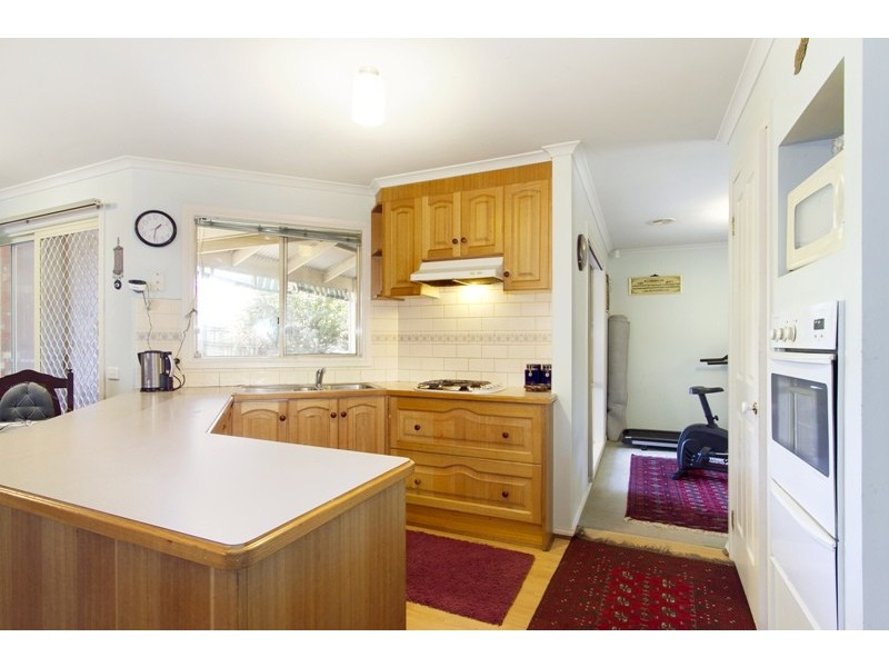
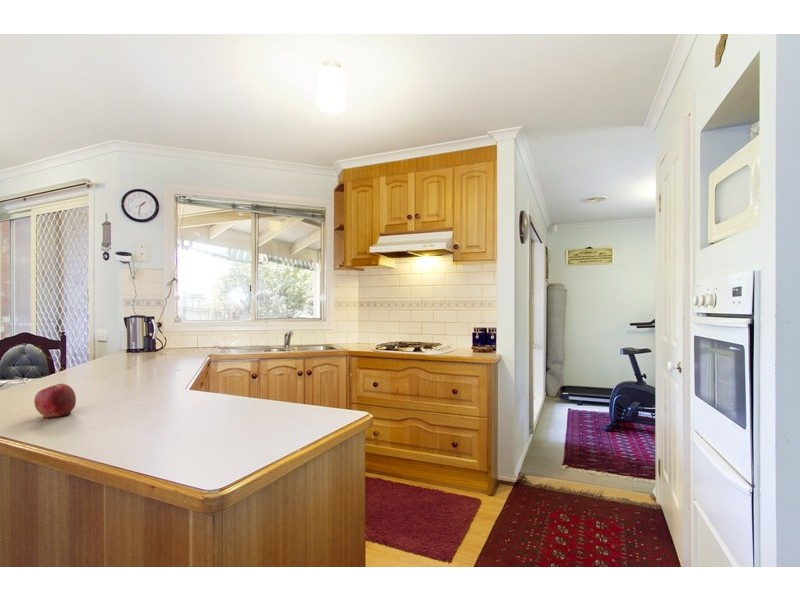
+ apple [33,383,77,419]
